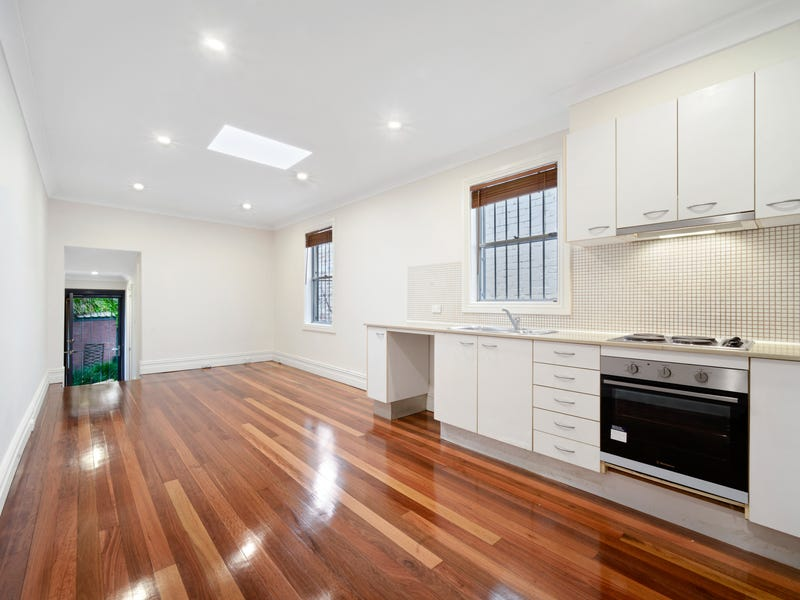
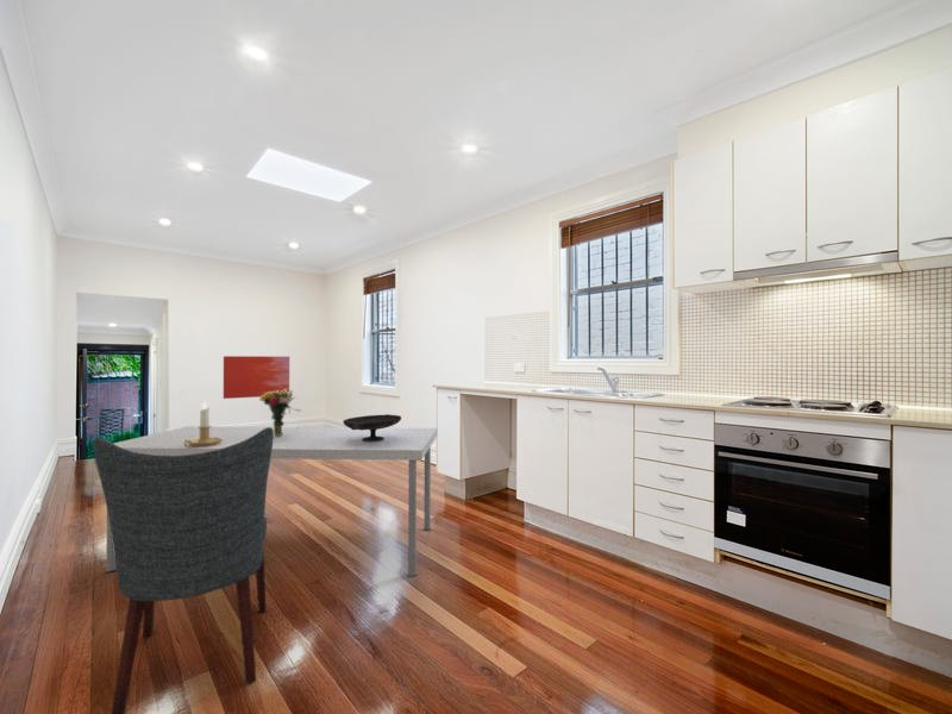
+ candlestick [183,400,223,449]
+ wall art [223,355,290,400]
+ chair [93,426,274,714]
+ dining table [94,425,438,578]
+ bouquet [258,389,301,437]
+ decorative bowl [342,413,402,441]
